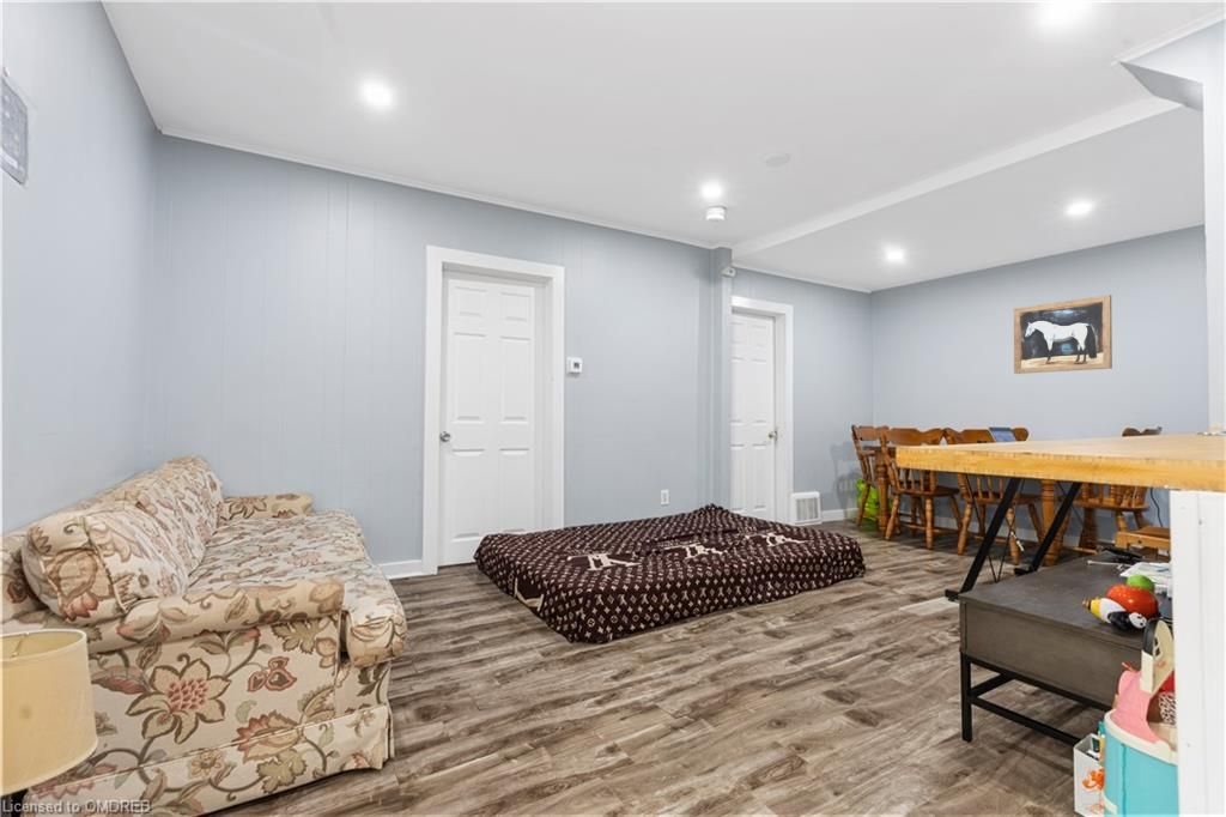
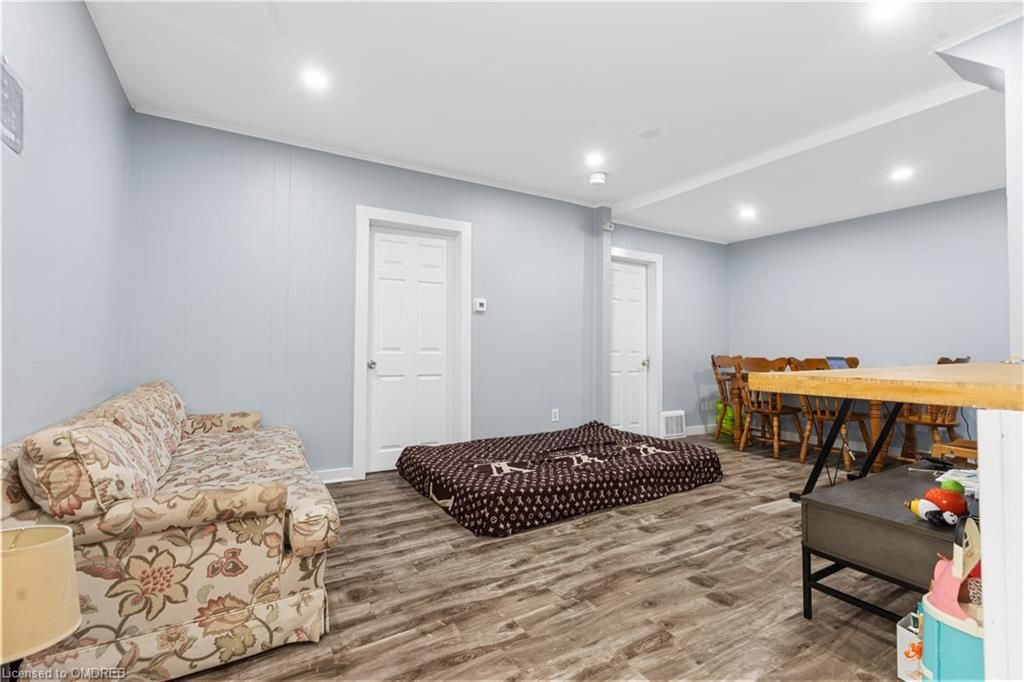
- wall art [1013,293,1113,375]
